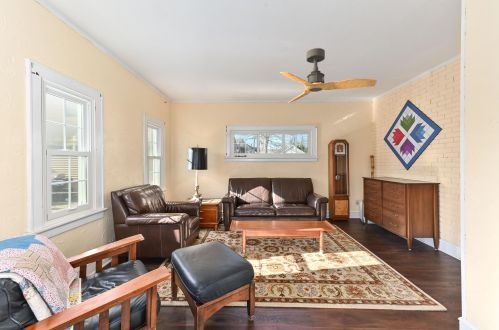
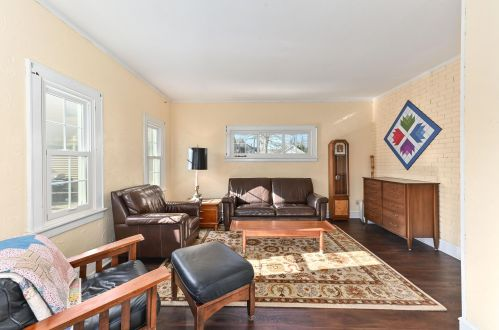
- ceiling fan [279,47,378,104]
